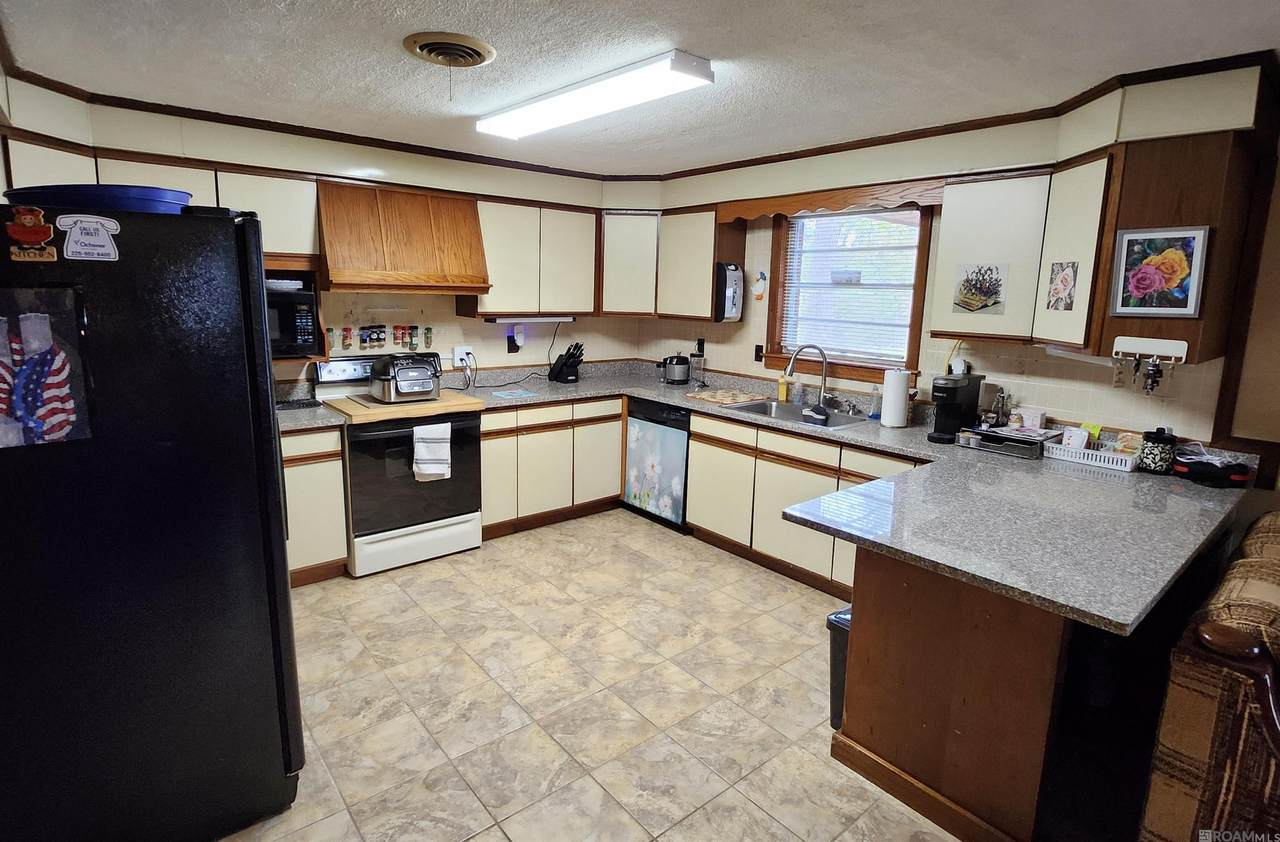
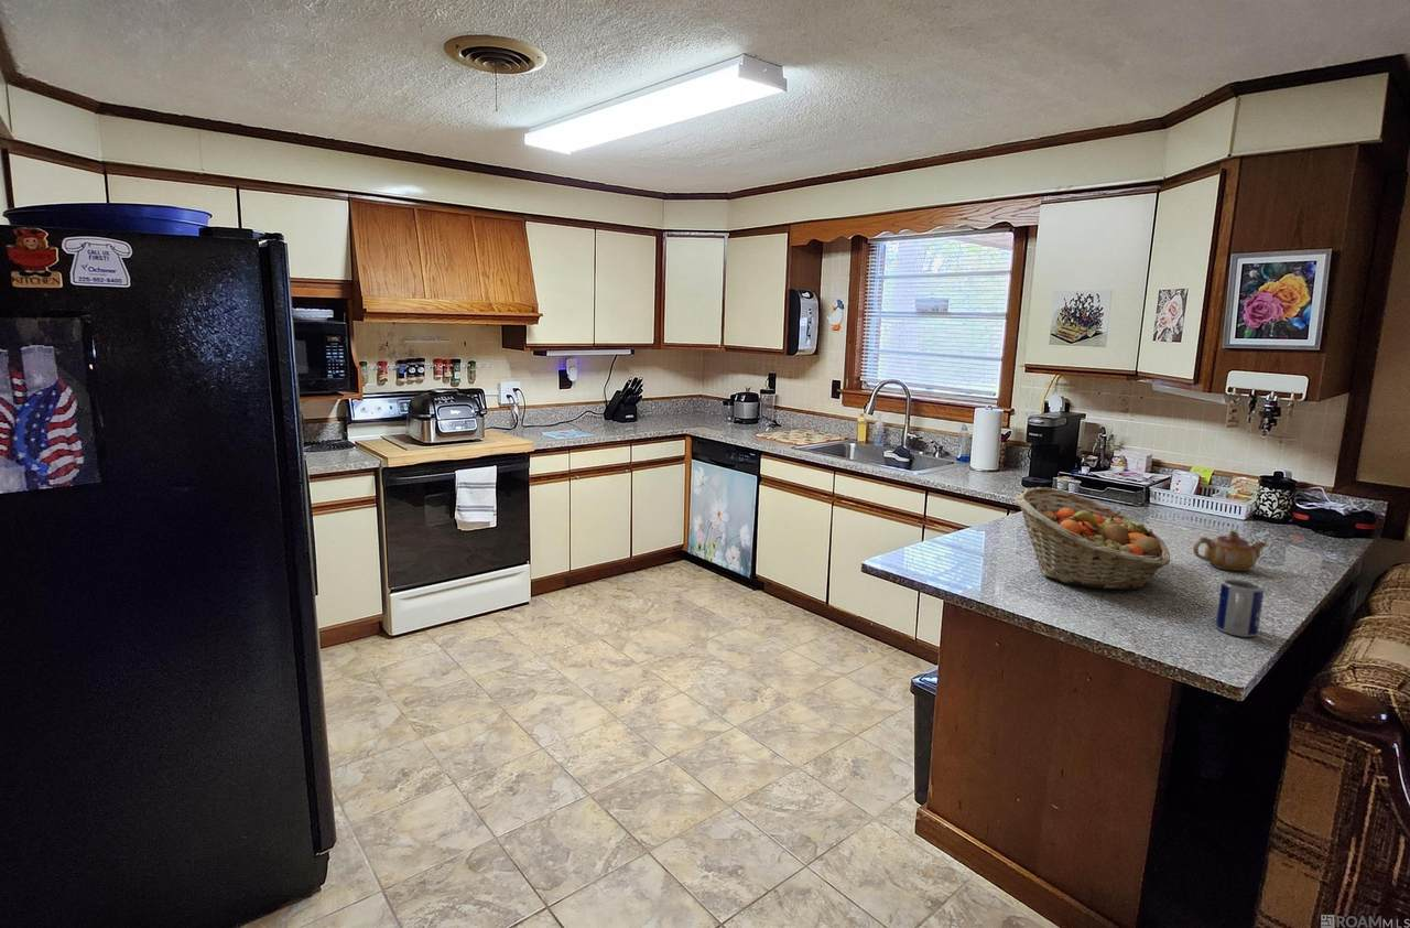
+ teapot [1192,529,1268,572]
+ mug [1214,578,1266,638]
+ fruit basket [1015,486,1171,591]
